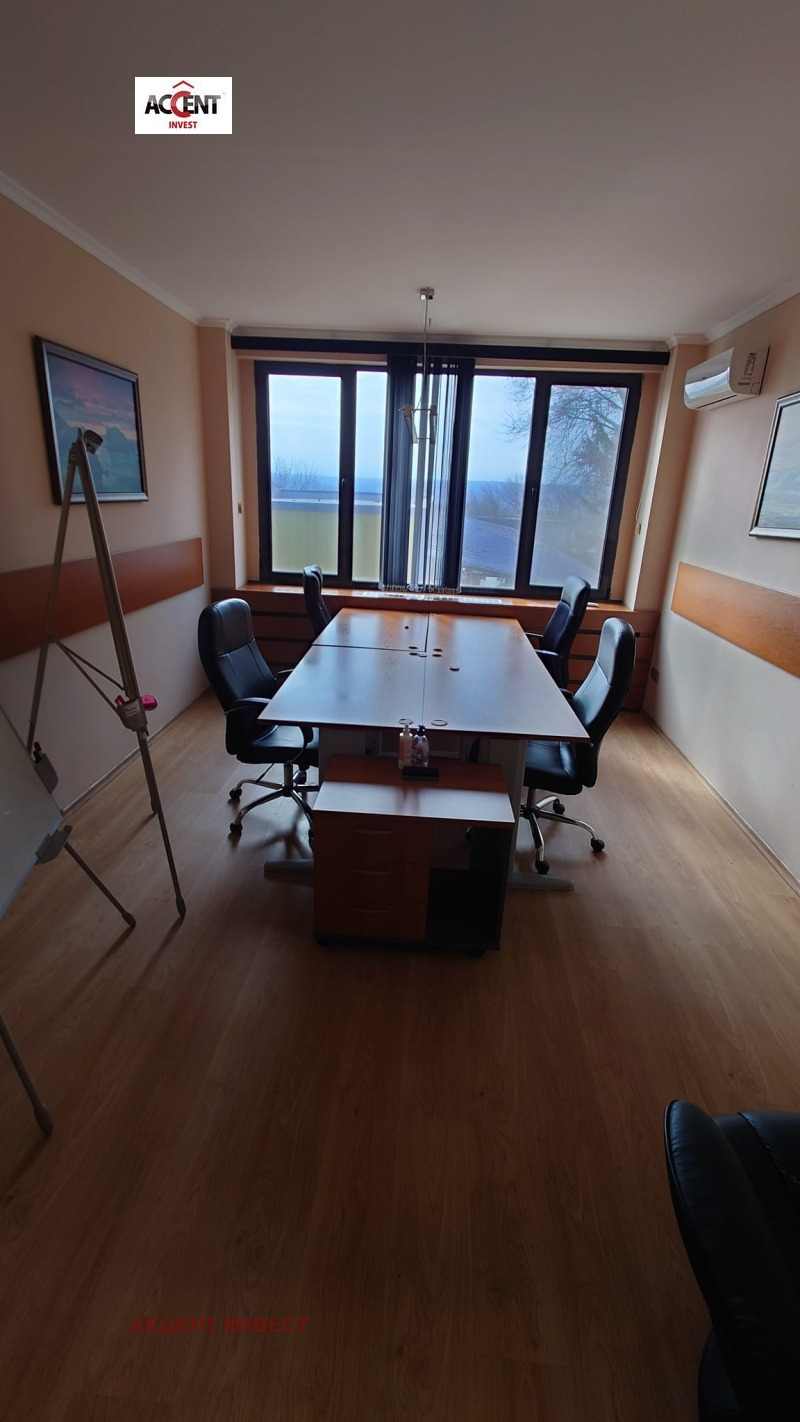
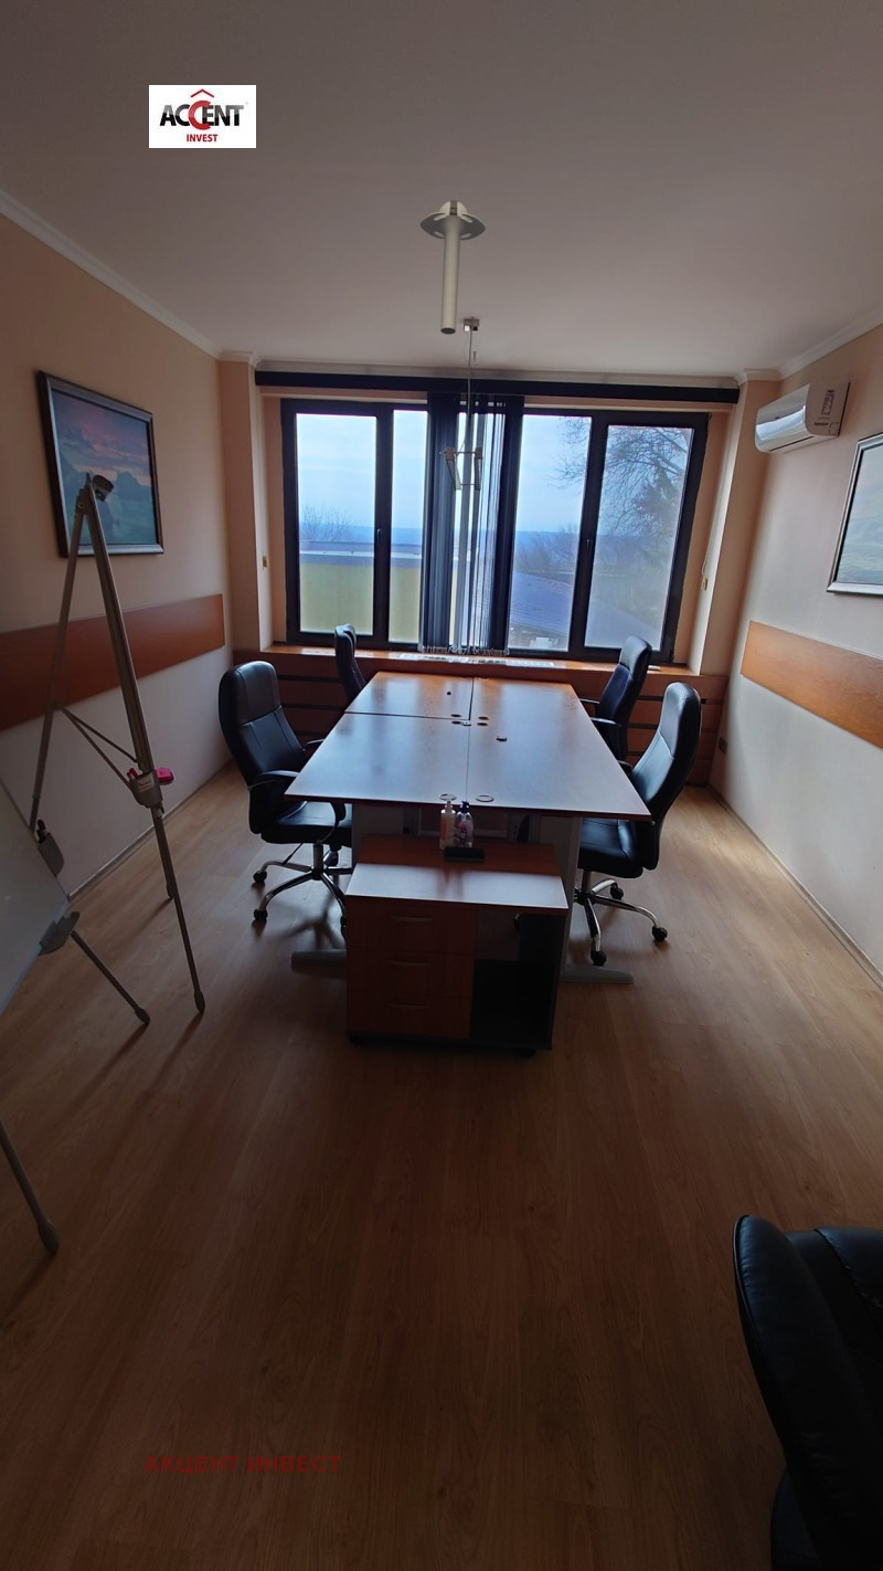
+ ceiling light [419,199,487,336]
